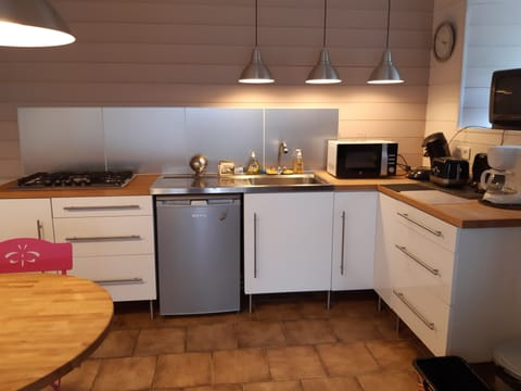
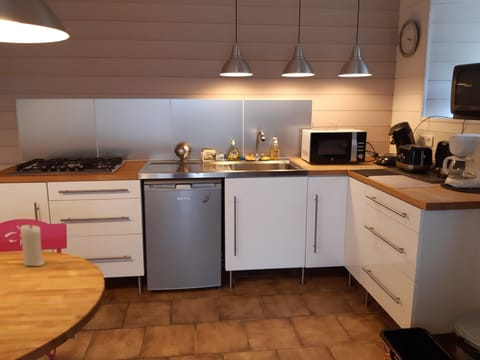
+ candle [19,223,46,267]
